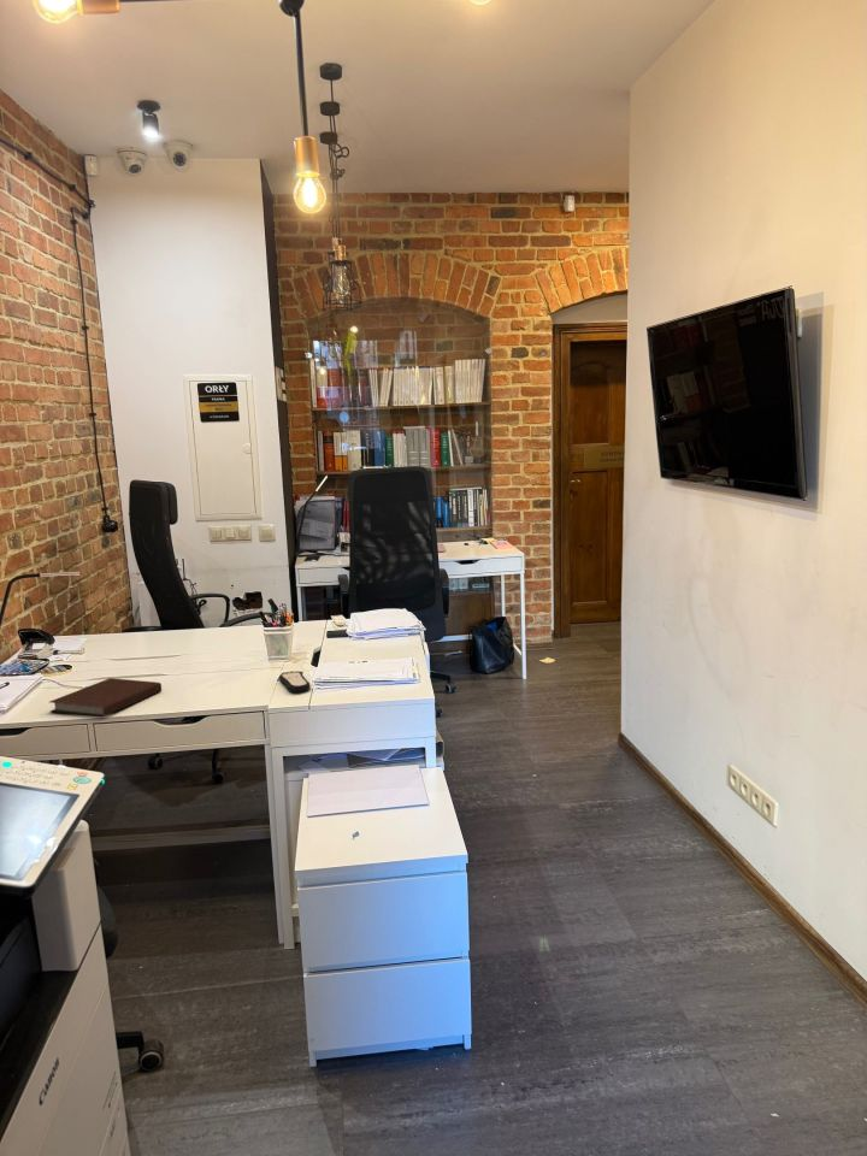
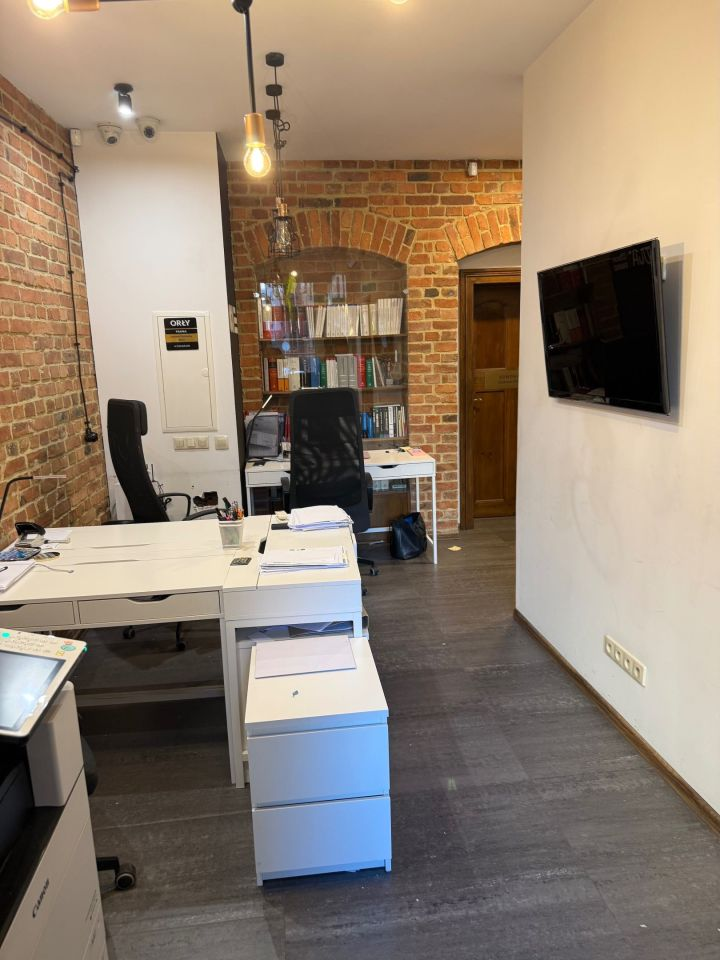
- remote control [278,671,311,694]
- notebook [48,677,163,718]
